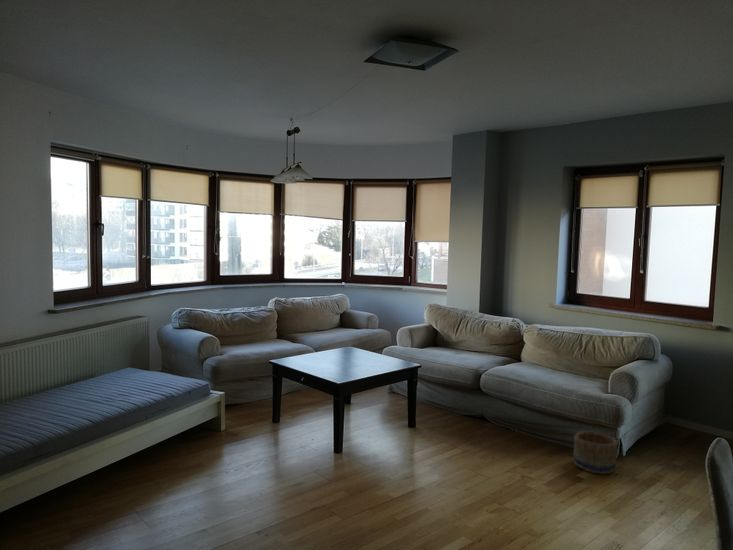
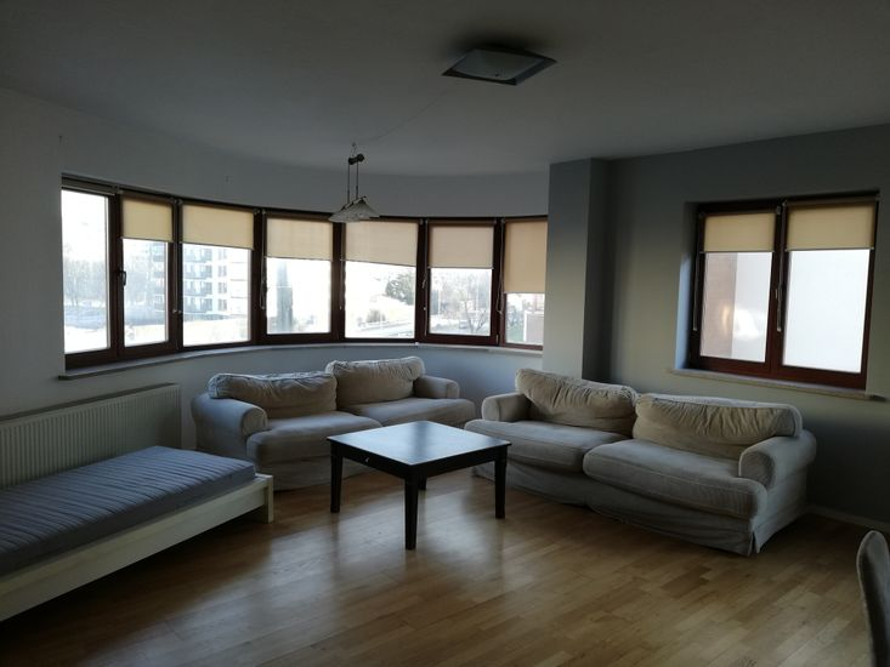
- basket [572,430,619,475]
